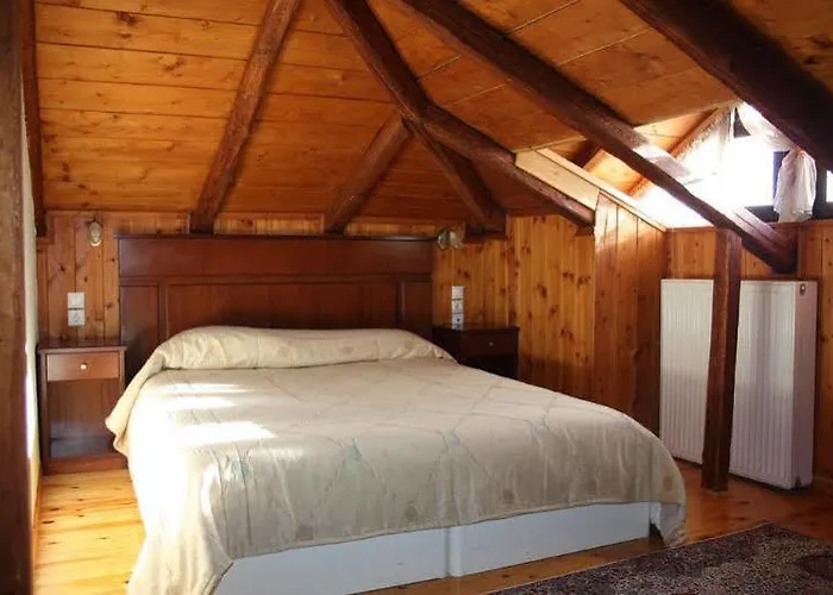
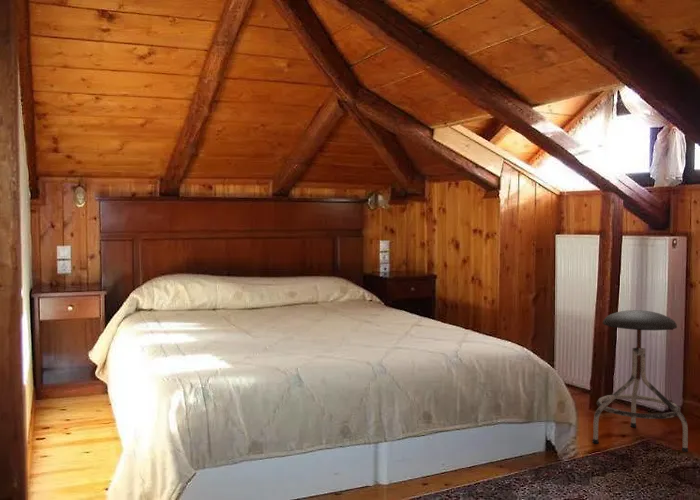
+ stool [592,309,689,453]
